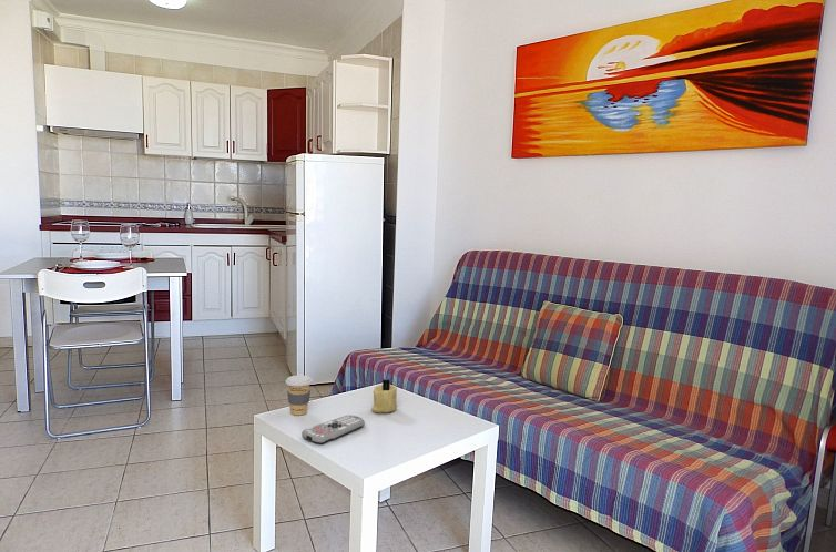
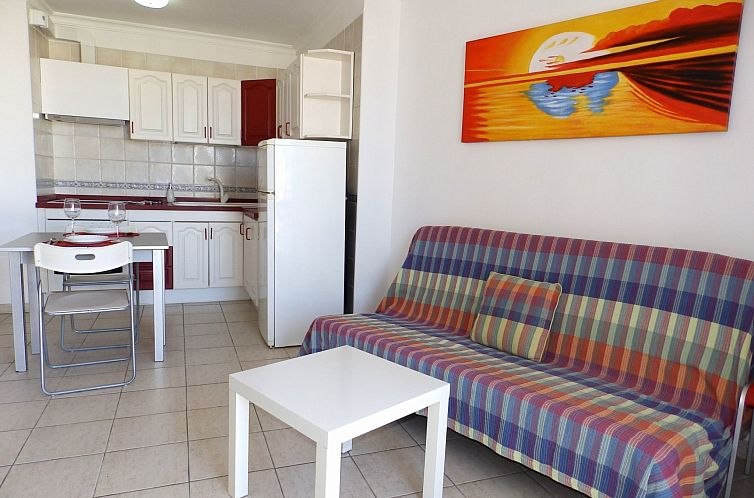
- coffee cup [285,374,314,416]
- remote control [300,415,366,446]
- candle [370,378,398,415]
